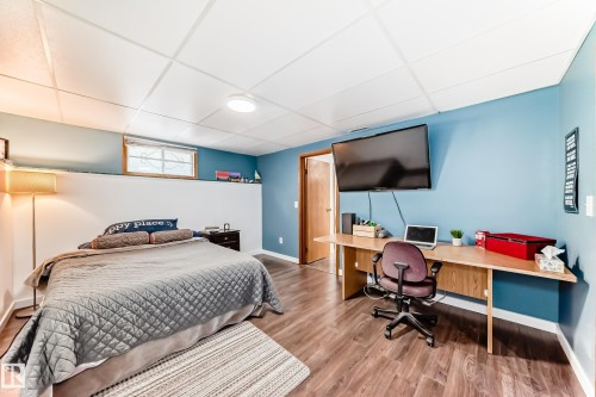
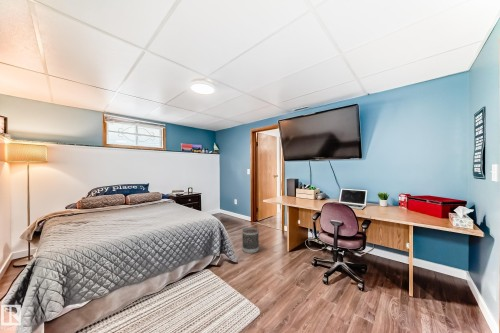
+ wastebasket [241,226,260,254]
